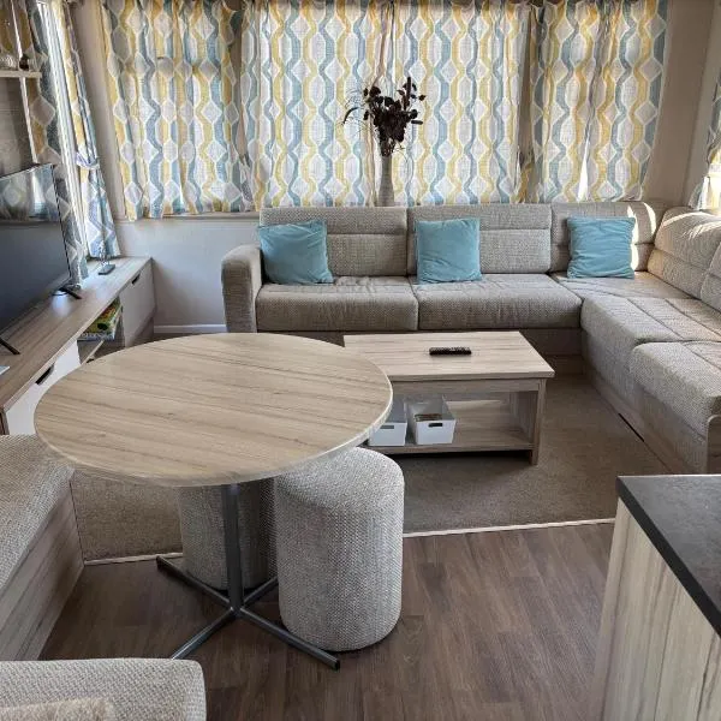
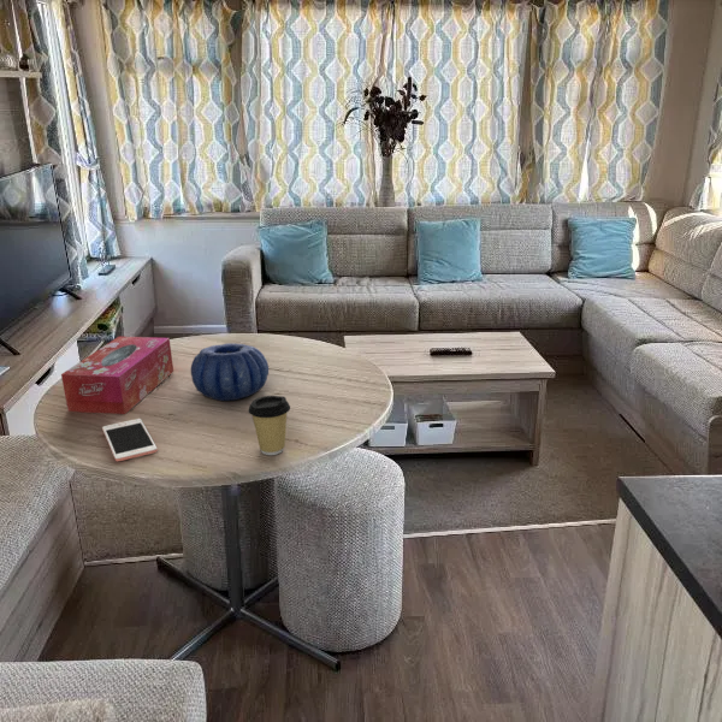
+ decorative bowl [190,342,270,402]
+ coffee cup [247,395,291,456]
+ cell phone [101,418,159,462]
+ tissue box [60,336,174,415]
